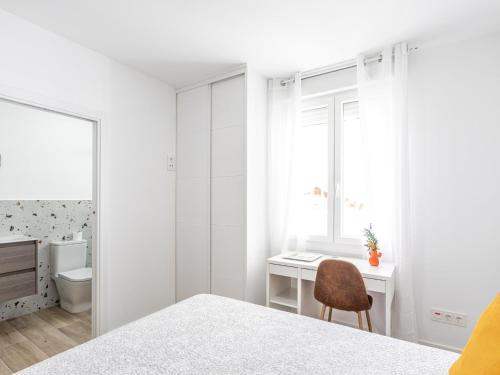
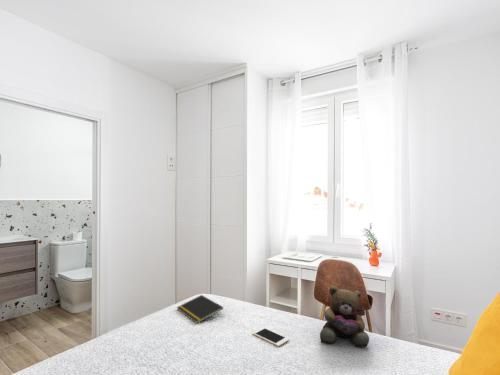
+ teddy bear [319,285,370,348]
+ notepad [176,294,224,325]
+ cell phone [252,327,290,347]
